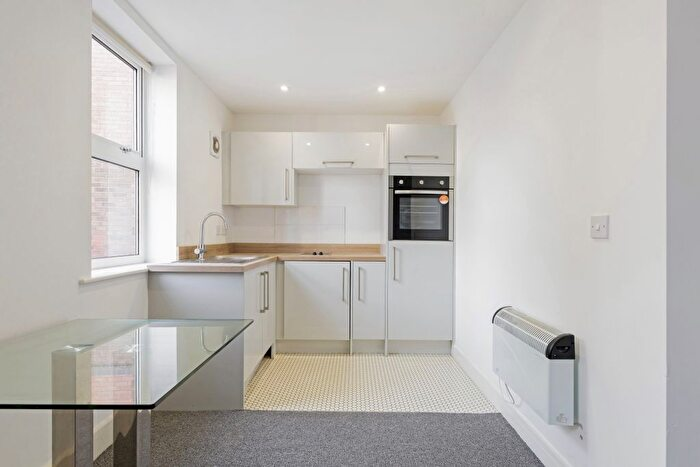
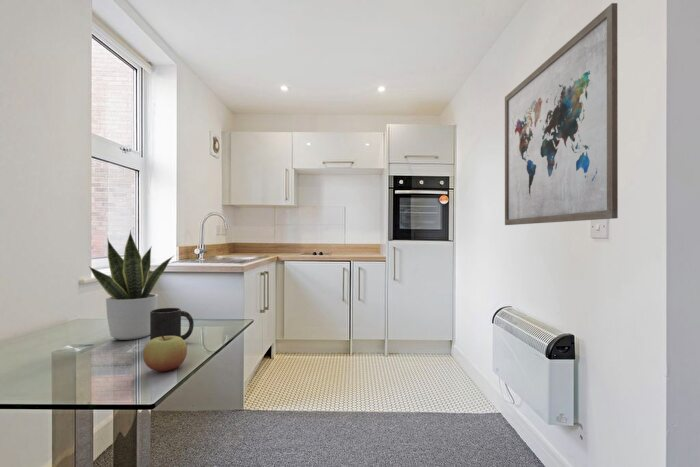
+ mug [149,307,195,341]
+ apple [142,336,188,372]
+ potted plant [88,229,176,341]
+ wall art [504,2,619,226]
